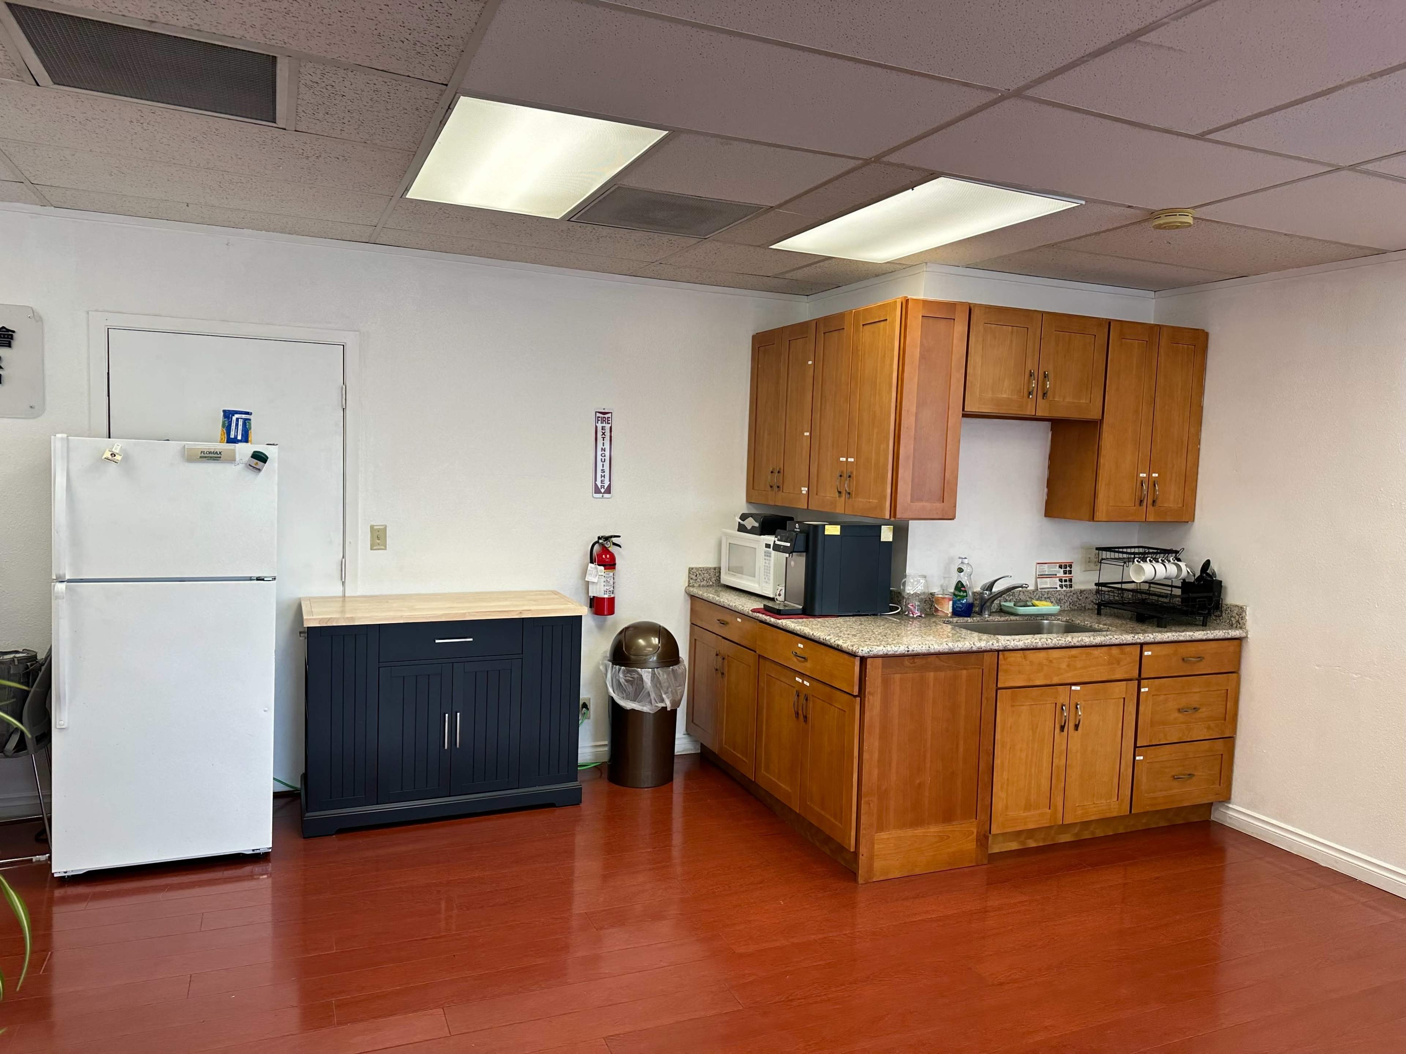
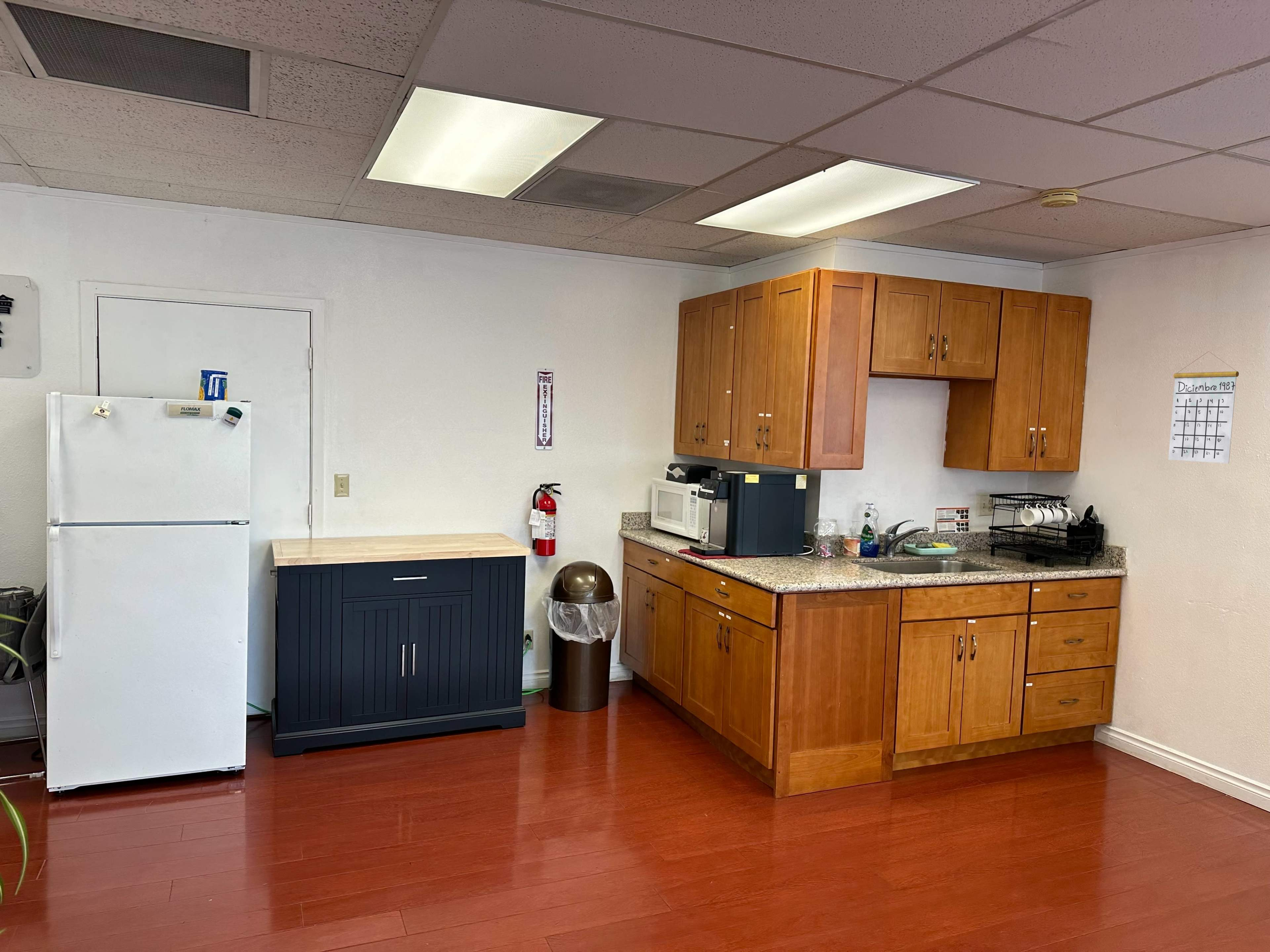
+ calendar [1168,351,1239,464]
